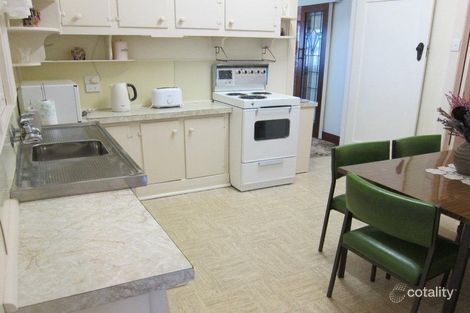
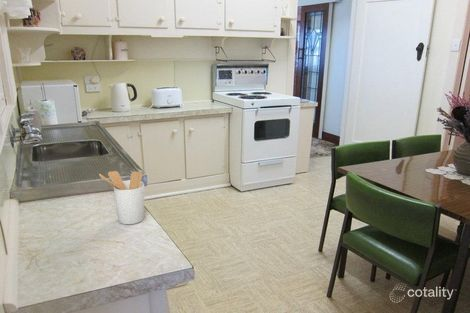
+ utensil holder [98,170,145,225]
